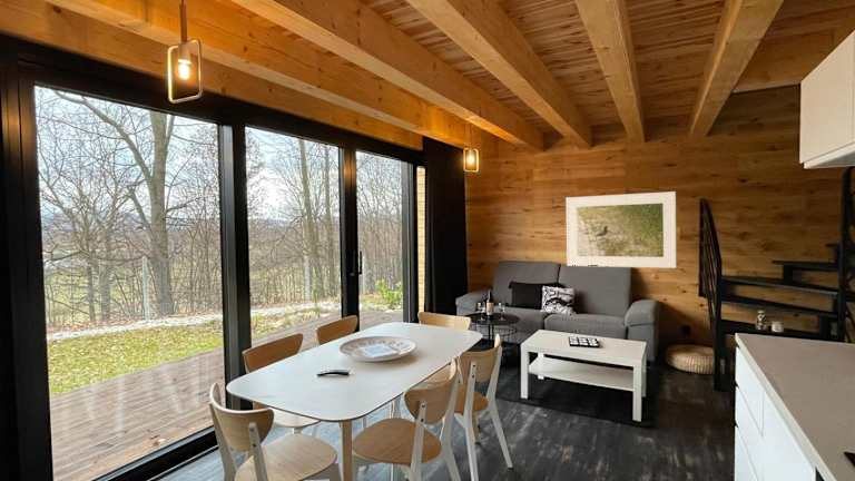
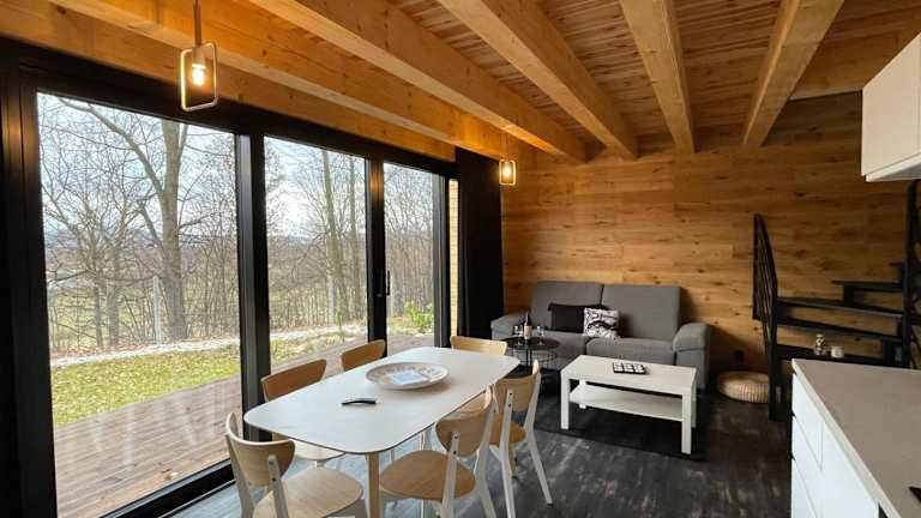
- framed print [564,190,677,269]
